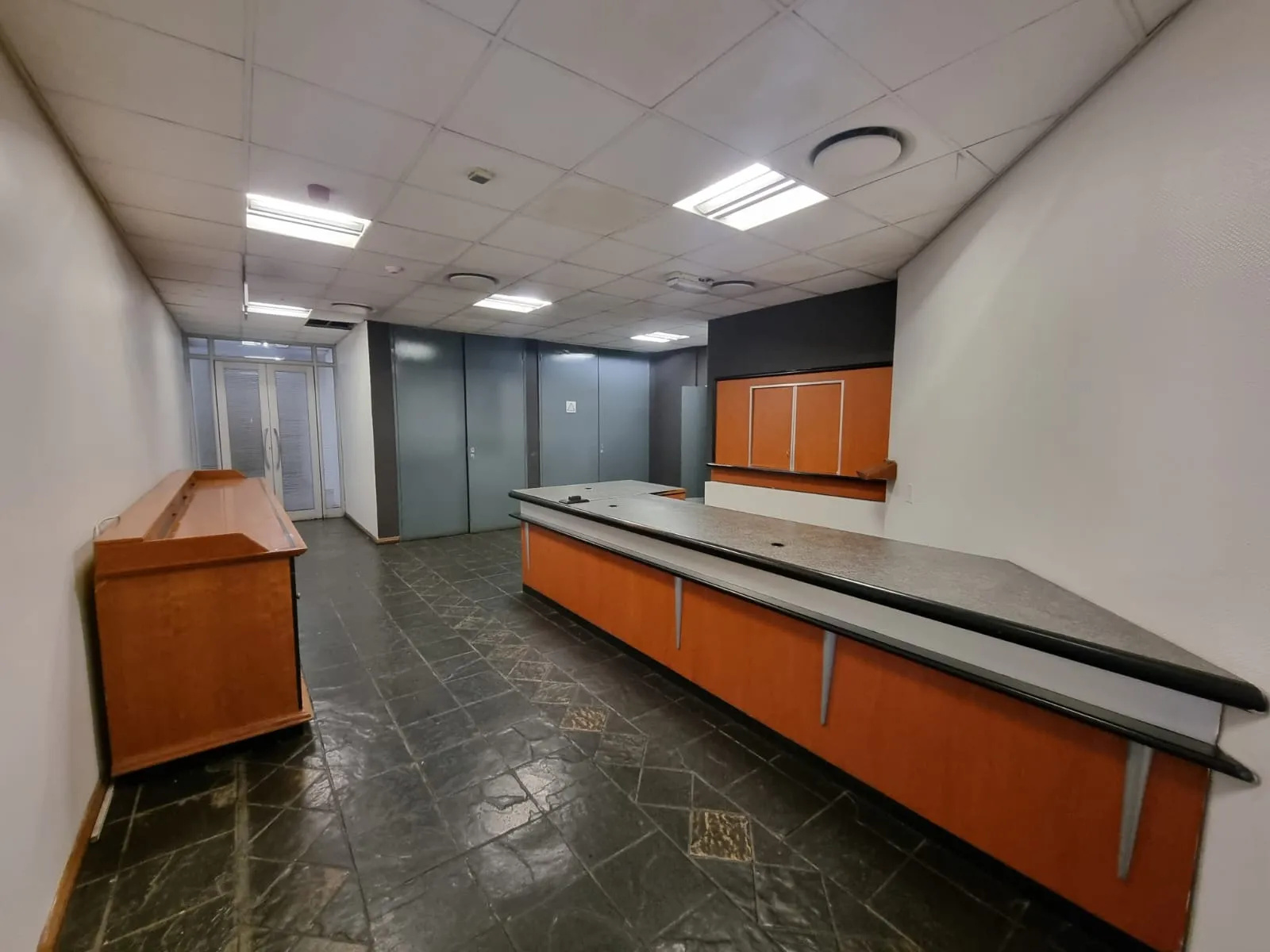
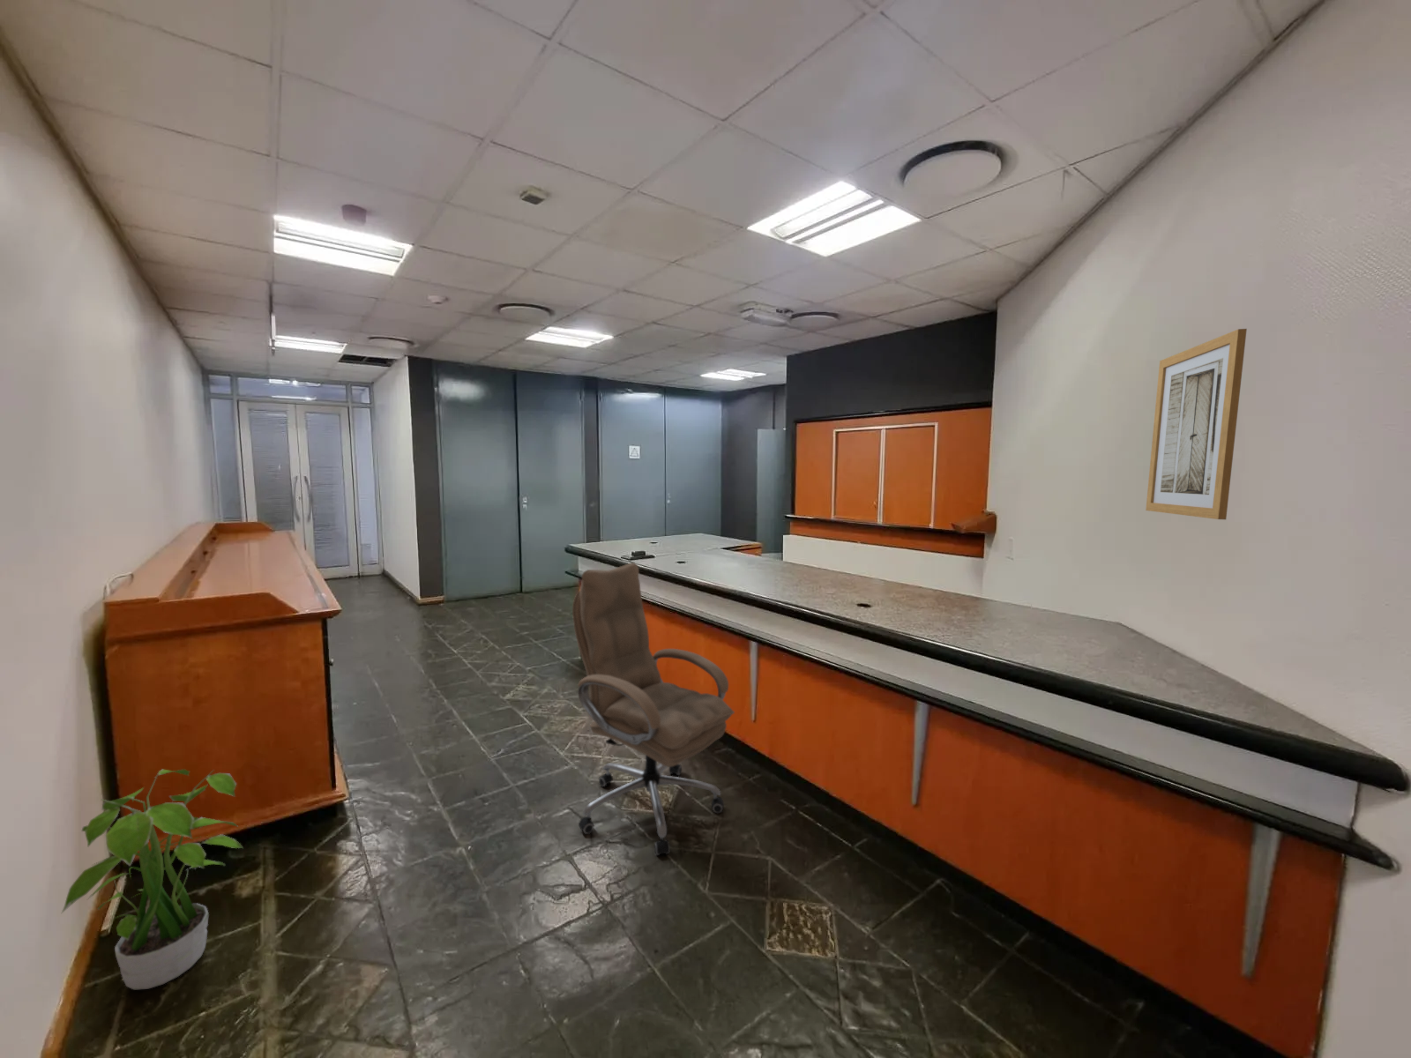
+ potted plant [61,768,244,990]
+ wall art [1144,328,1248,520]
+ office chair [571,561,735,856]
